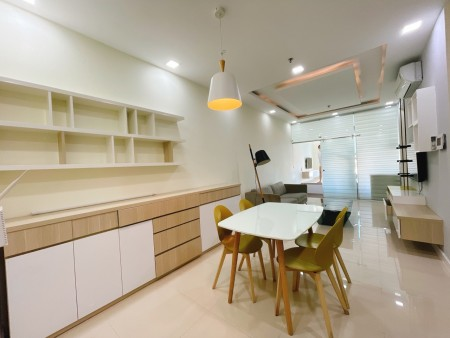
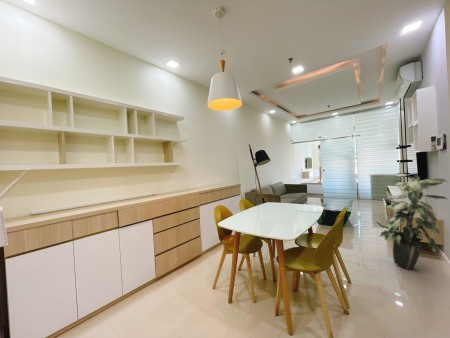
+ indoor plant [376,173,449,271]
